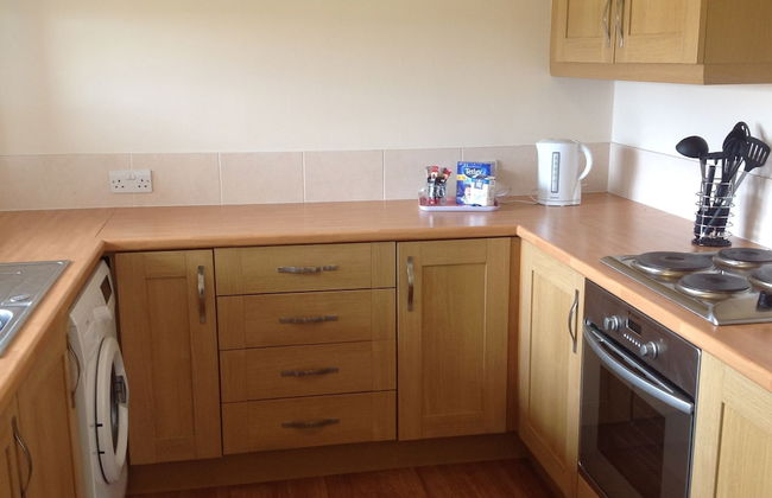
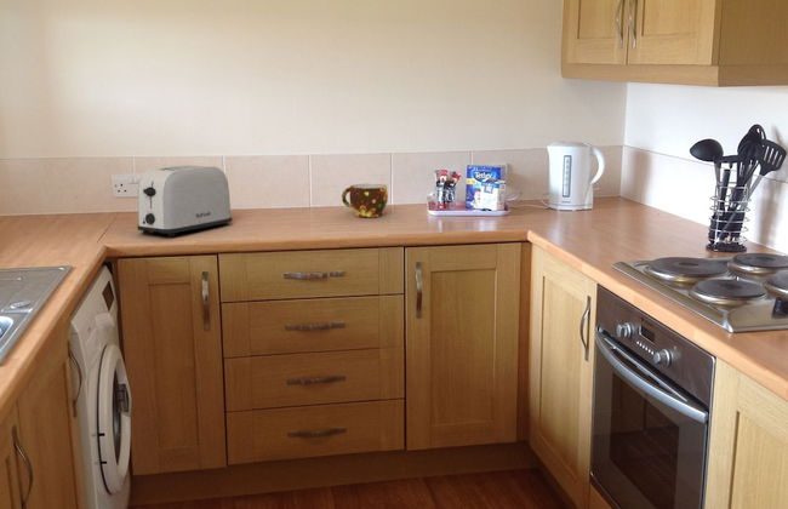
+ toaster [136,164,233,238]
+ cup [341,183,389,218]
